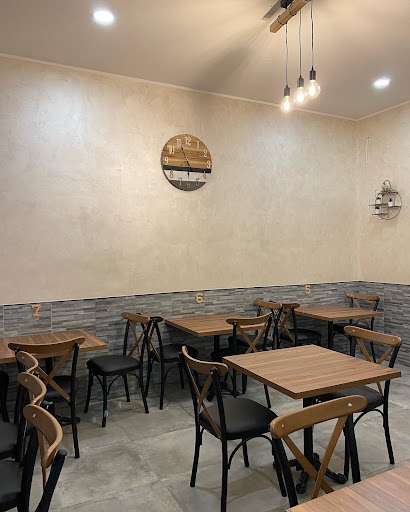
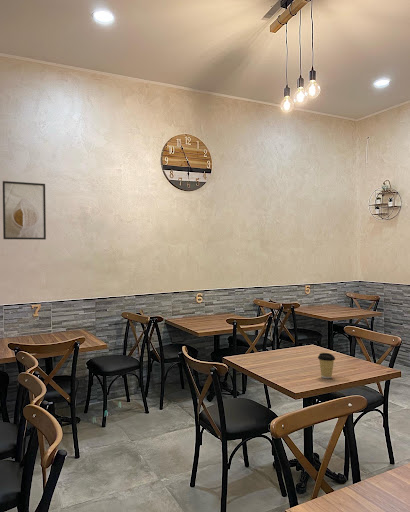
+ coffee cup [317,352,336,379]
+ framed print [2,180,47,241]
